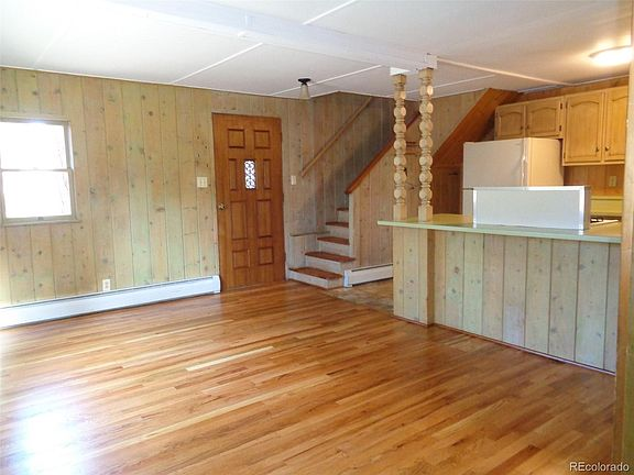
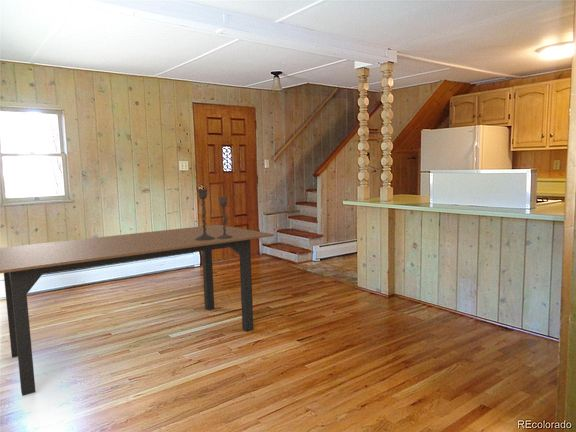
+ candlestick [195,189,233,240]
+ dining table [0,224,275,397]
